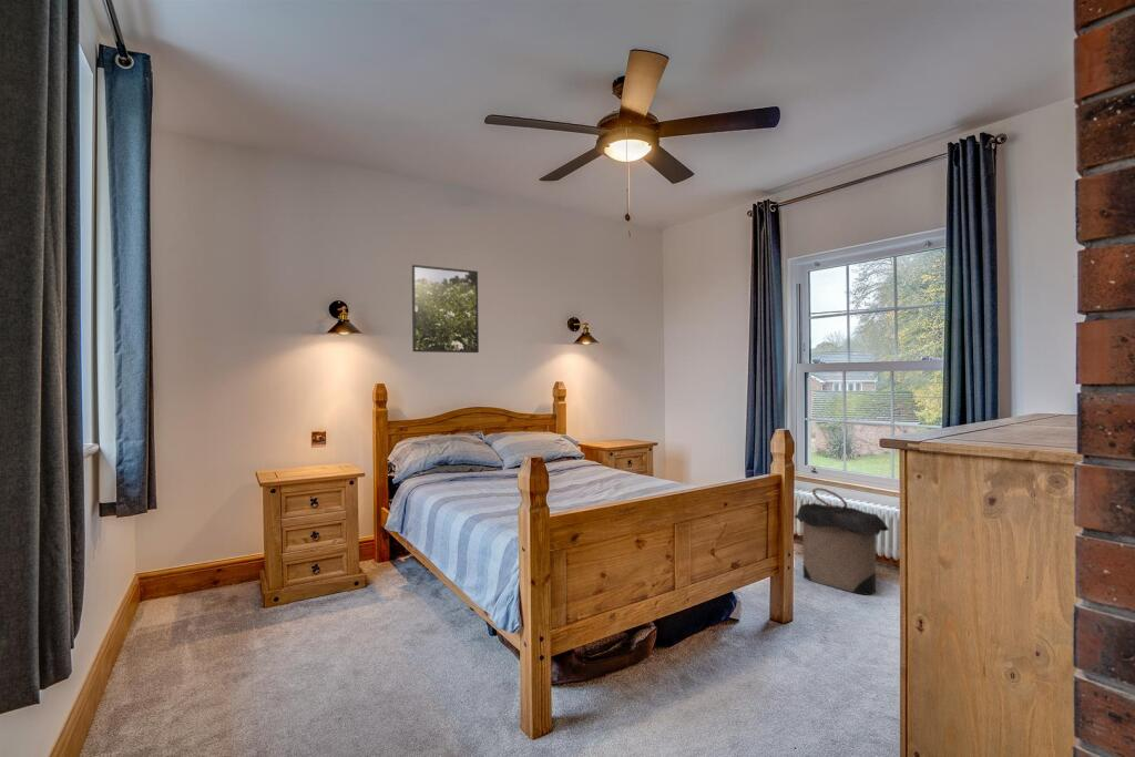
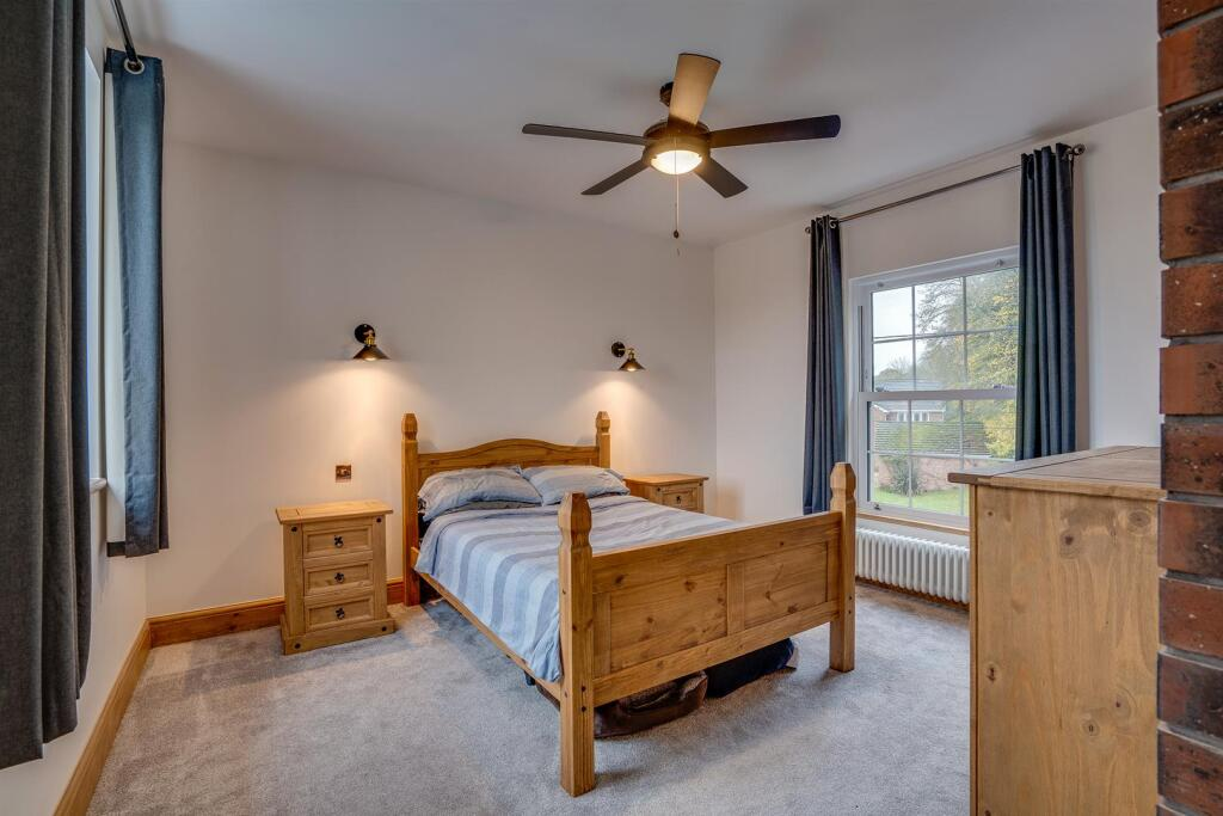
- laundry hamper [794,487,891,596]
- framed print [411,264,480,354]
